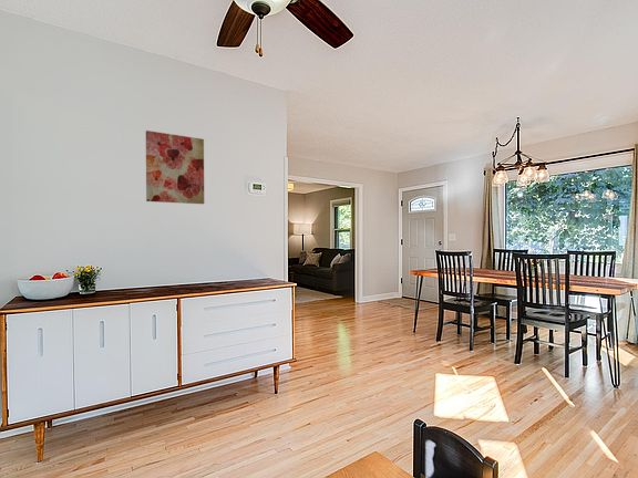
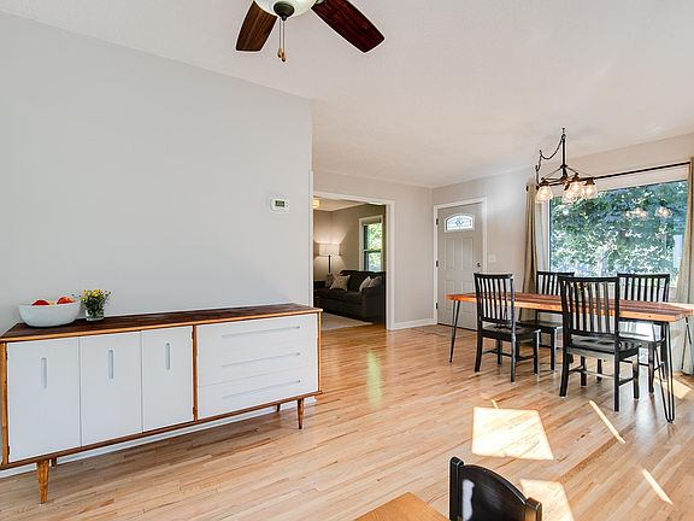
- wall art [145,129,205,205]
